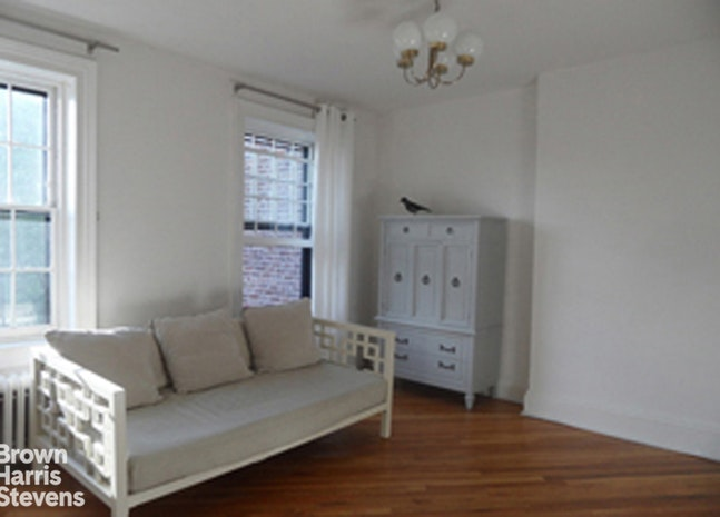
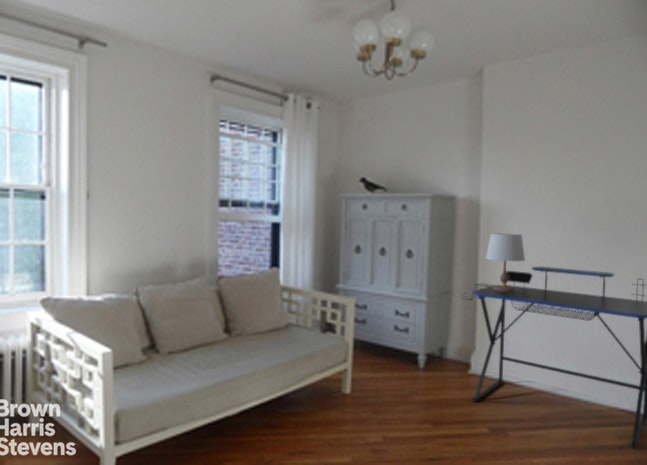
+ desk [461,266,647,450]
+ table lamp [485,232,526,292]
